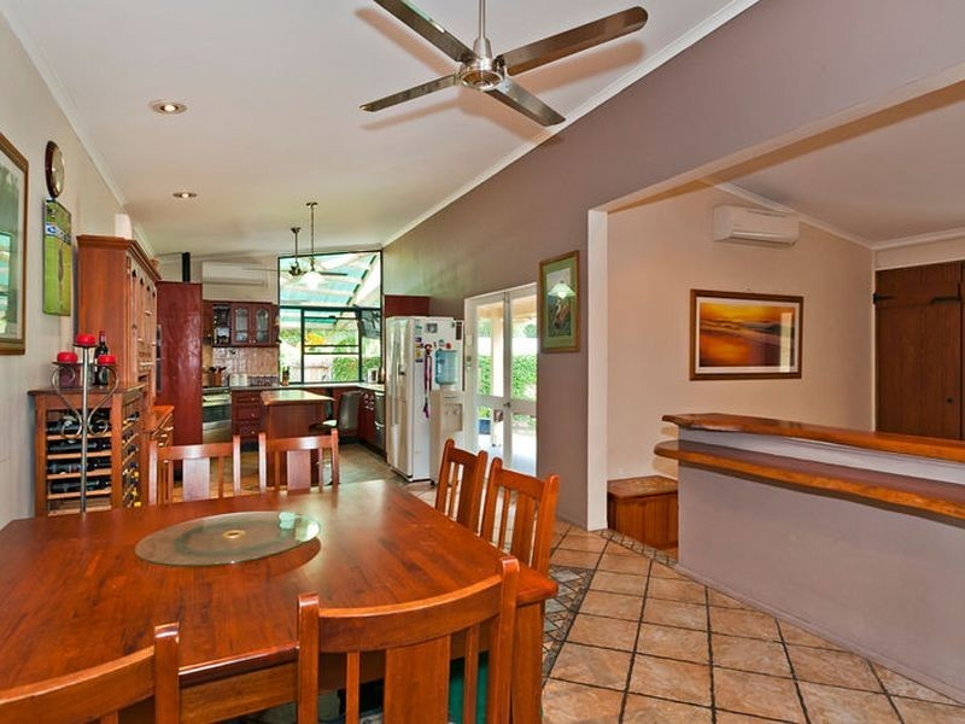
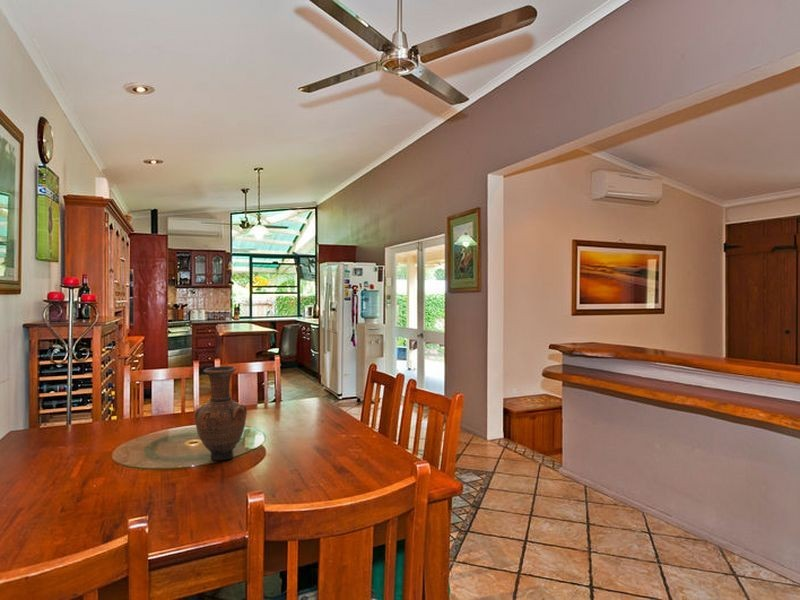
+ vase [193,365,248,462]
